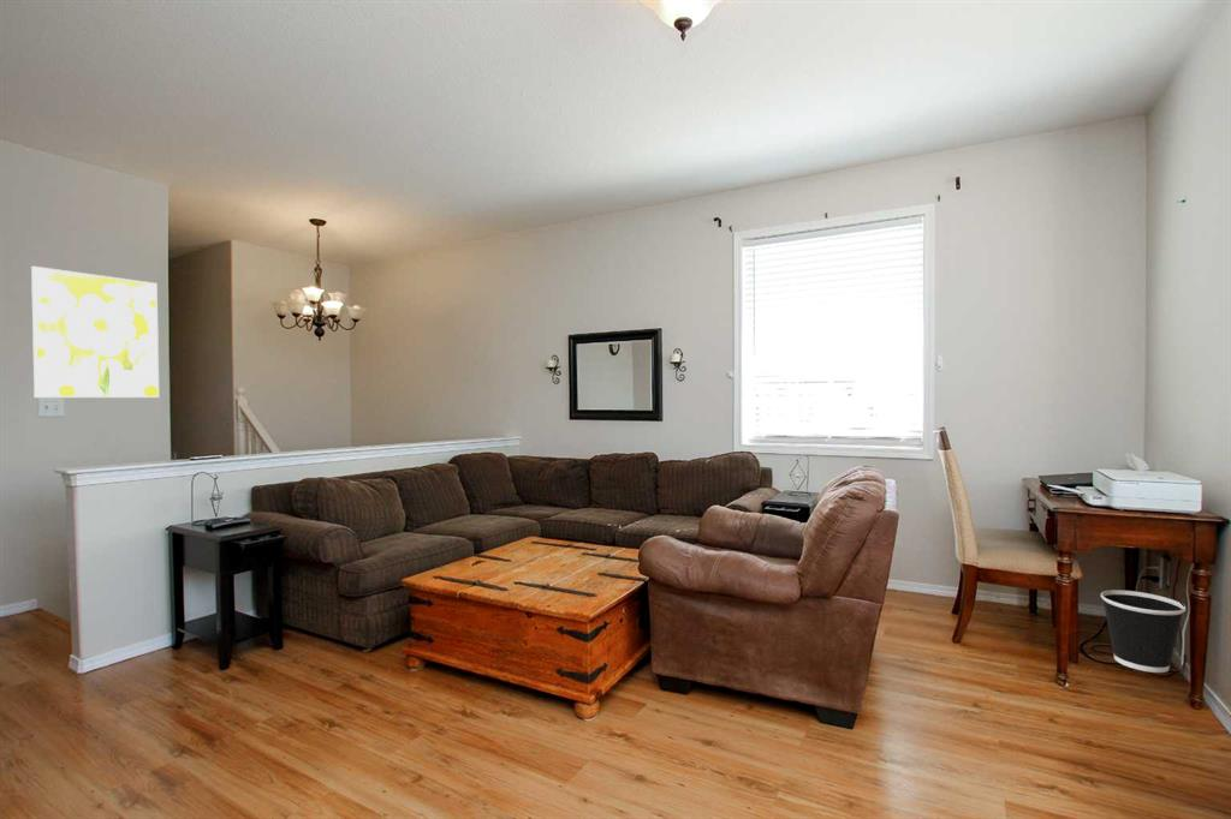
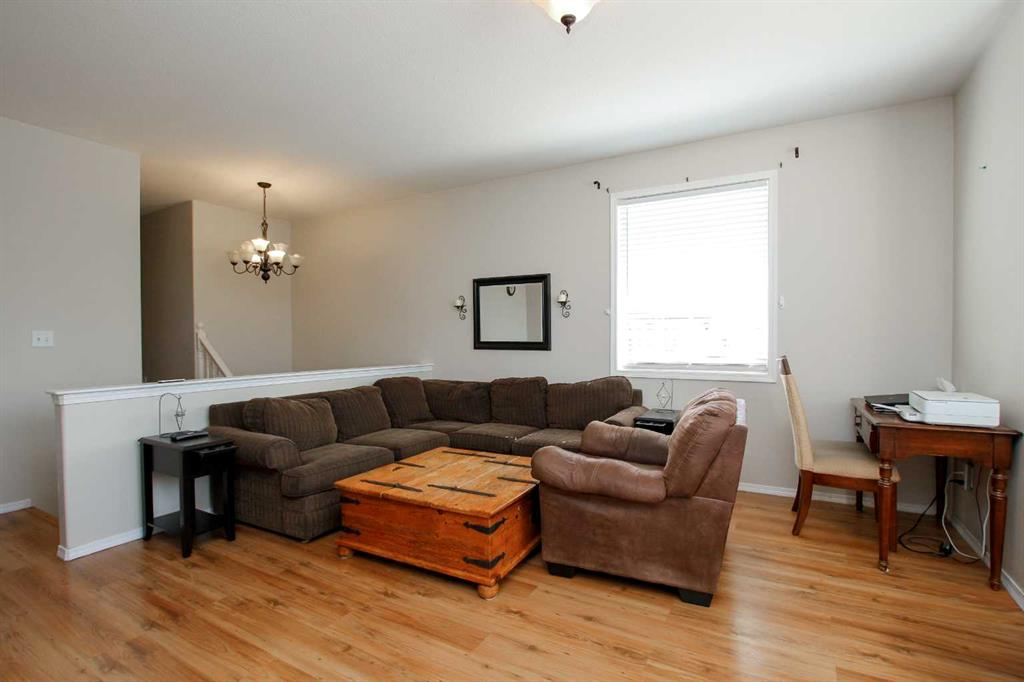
- wastebasket [1100,590,1187,674]
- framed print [30,265,160,399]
